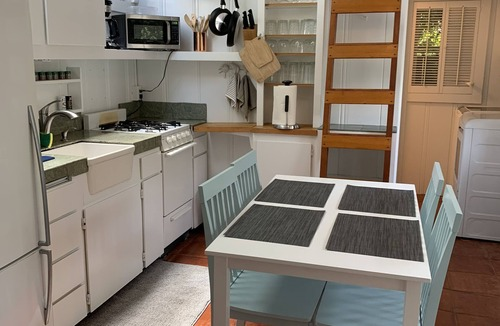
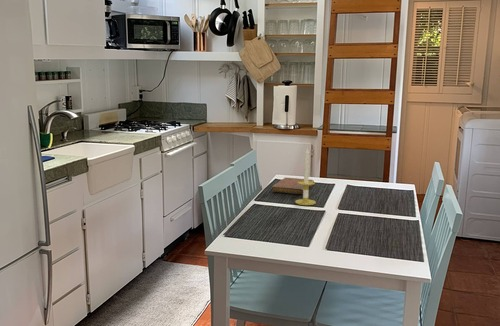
+ candle [294,147,317,206]
+ notebook [271,177,315,195]
